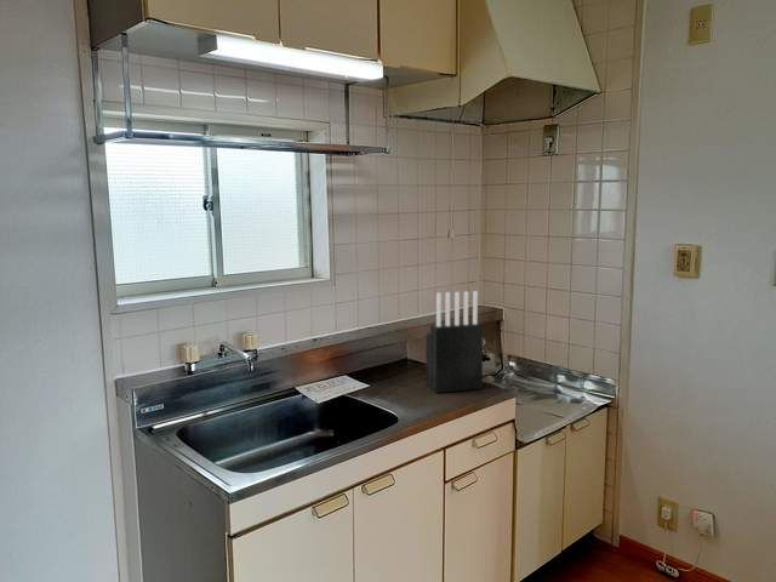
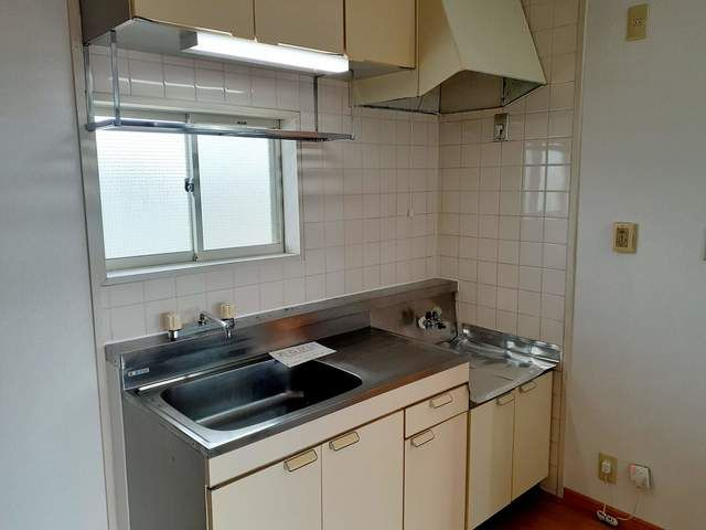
- knife block [426,290,484,394]
